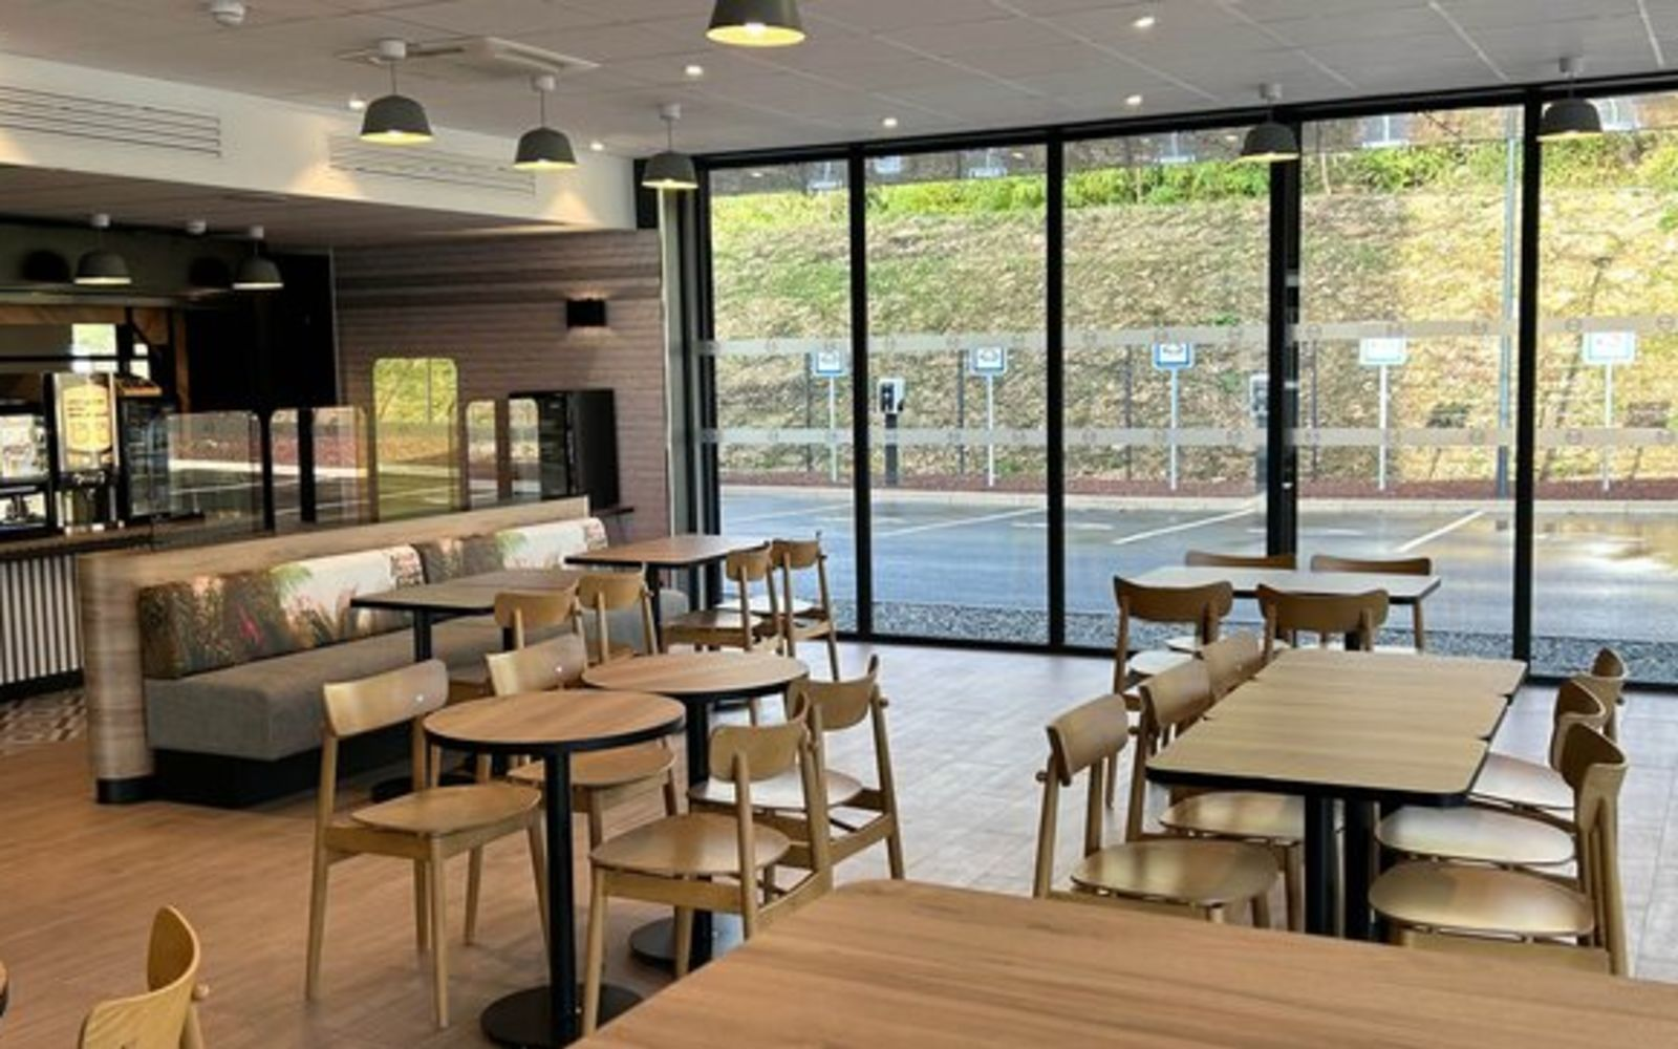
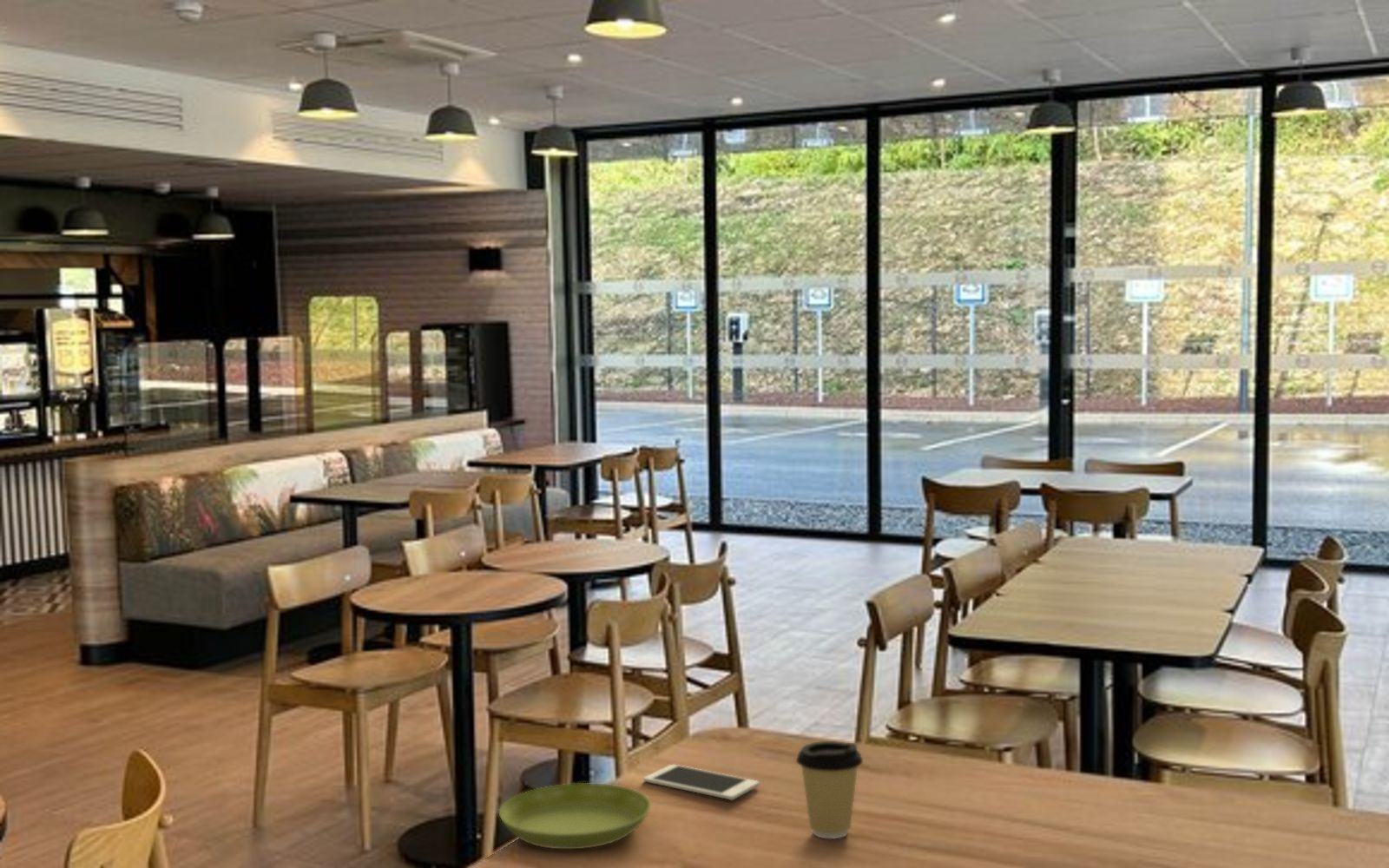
+ cell phone [642,764,760,801]
+ saucer [498,782,652,850]
+ coffee cup [795,740,864,839]
